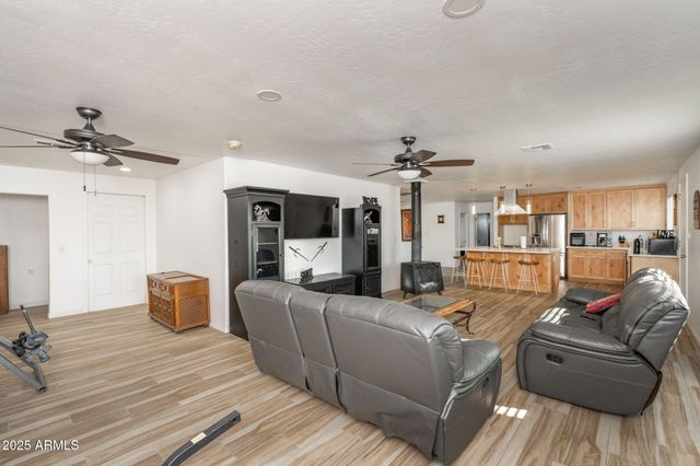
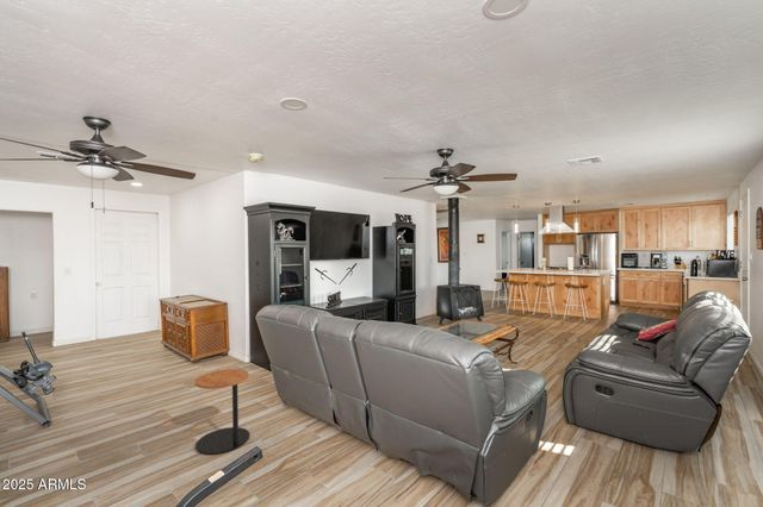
+ side table [194,368,250,456]
